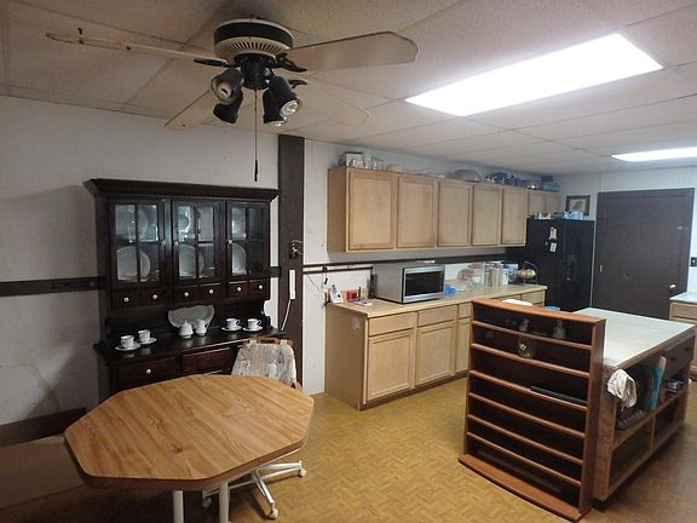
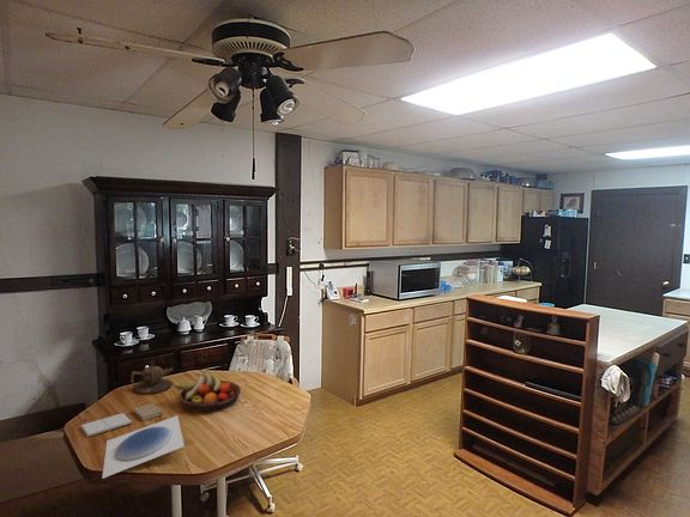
+ fruit bowl [172,372,242,413]
+ book [79,402,164,438]
+ teapot [131,360,174,396]
+ plate [101,414,186,480]
